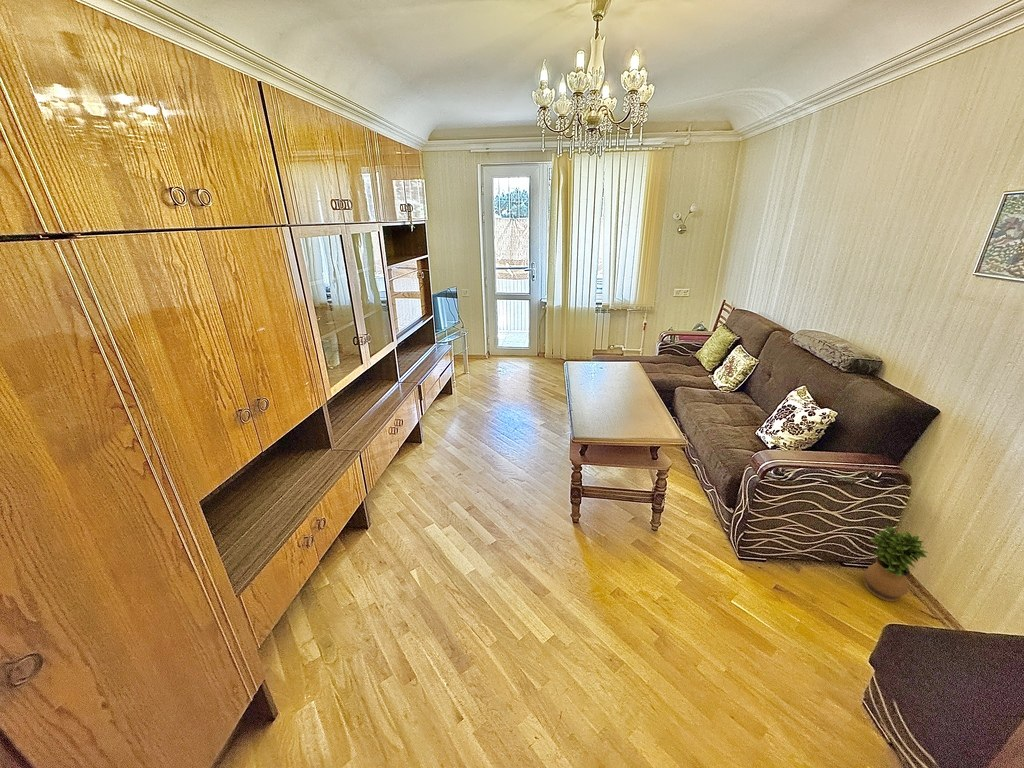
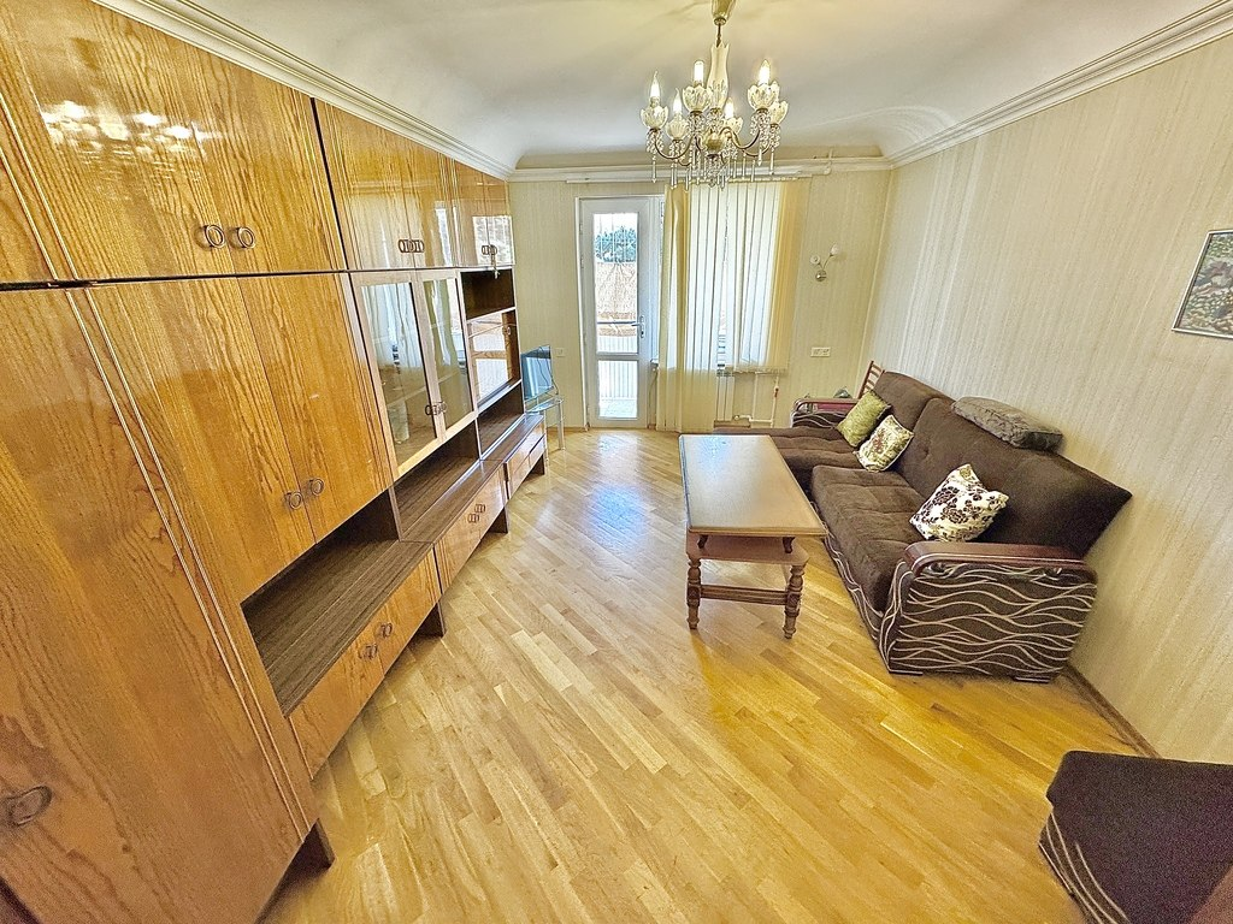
- potted plant [864,525,929,603]
